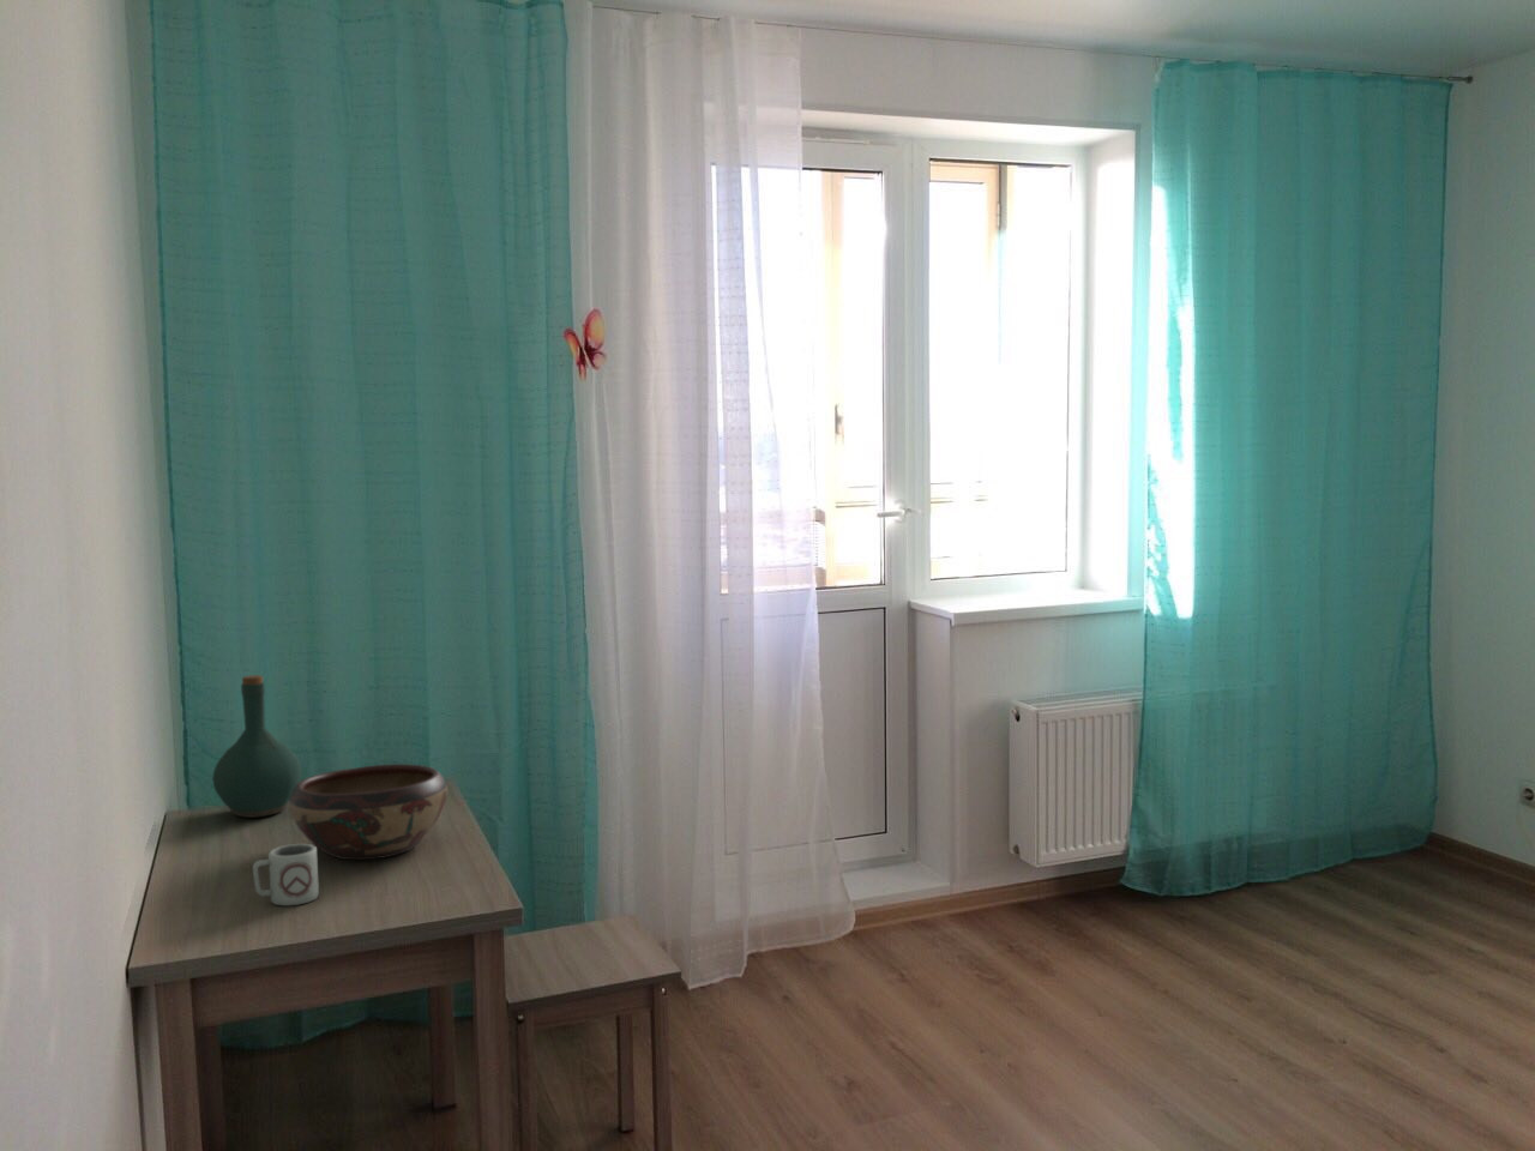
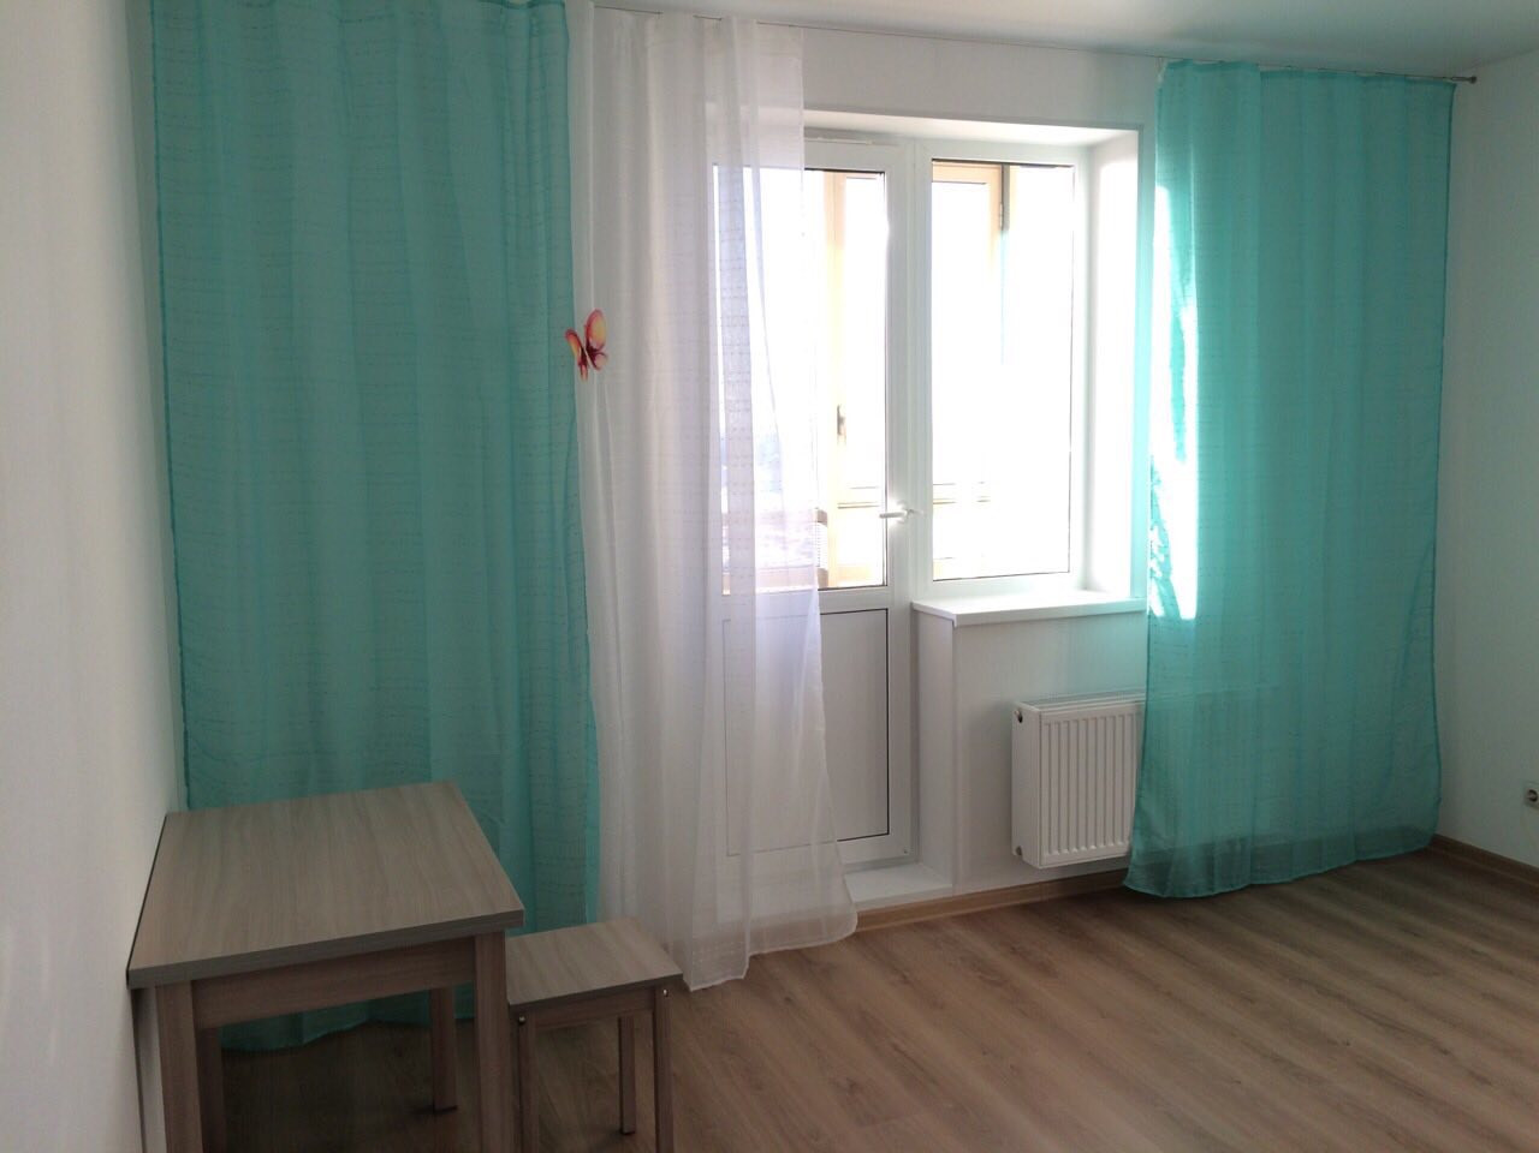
- bottle [212,673,302,819]
- decorative bowl [288,763,448,861]
- cup [251,843,320,907]
